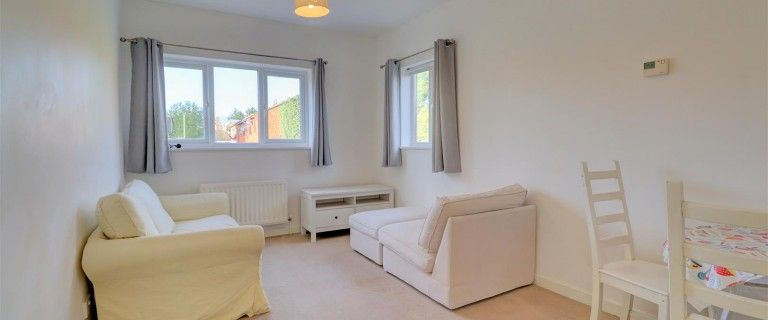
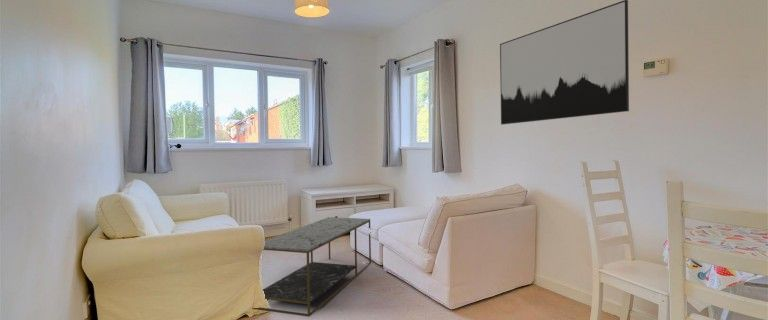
+ coffee table [251,216,372,318]
+ wall art [499,0,630,126]
